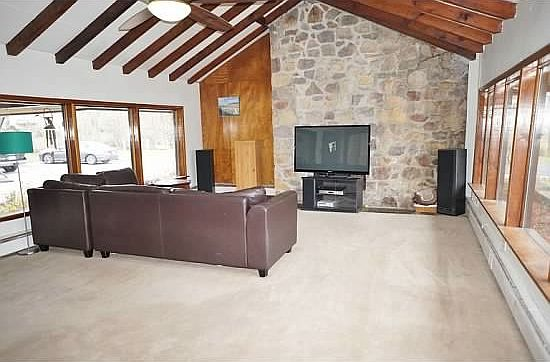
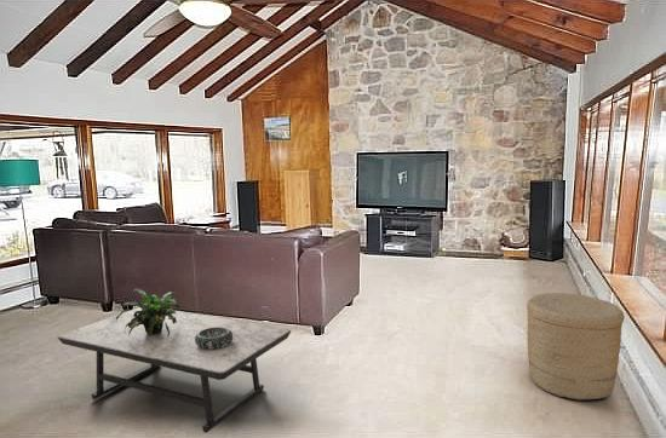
+ coffee table [57,307,292,434]
+ potted plant [116,288,180,338]
+ basket [526,292,626,402]
+ decorative bowl [195,328,232,350]
